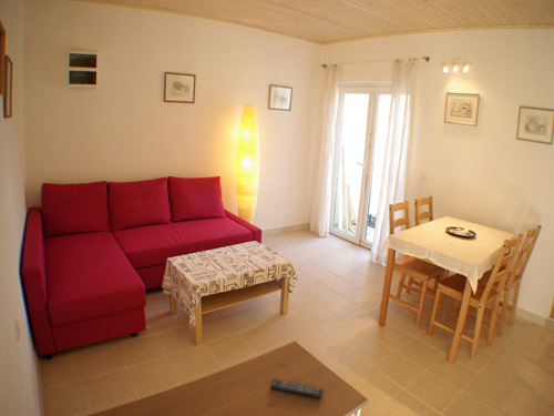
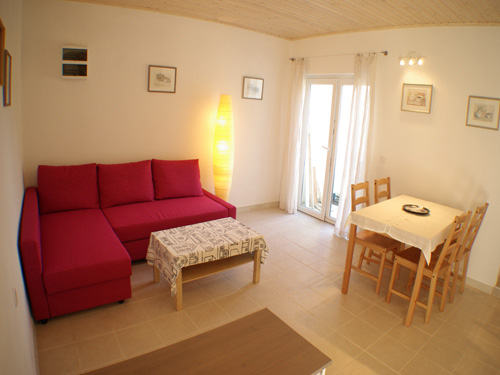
- remote control [269,378,324,399]
